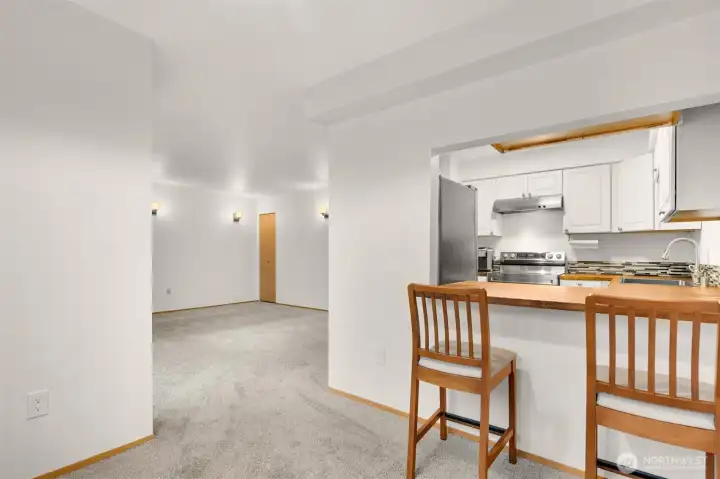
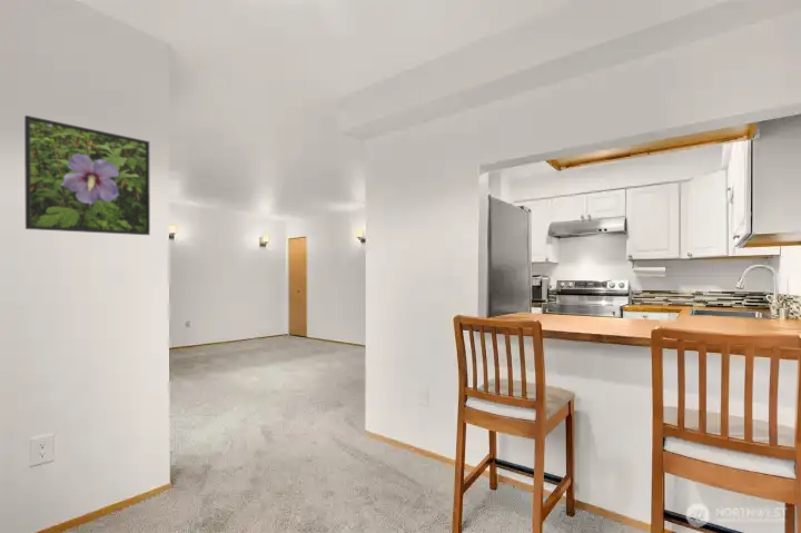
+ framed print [23,115,151,236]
